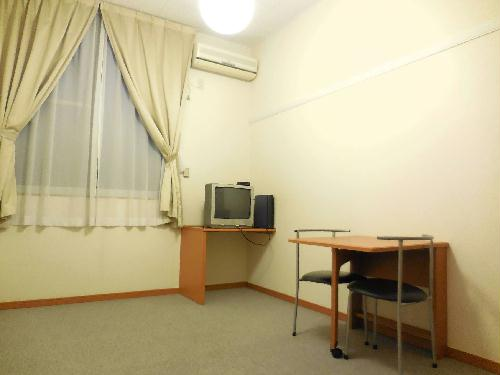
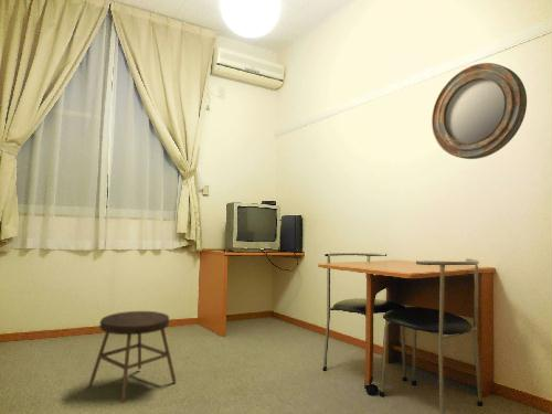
+ home mirror [431,62,528,160]
+ stool [88,310,178,404]
